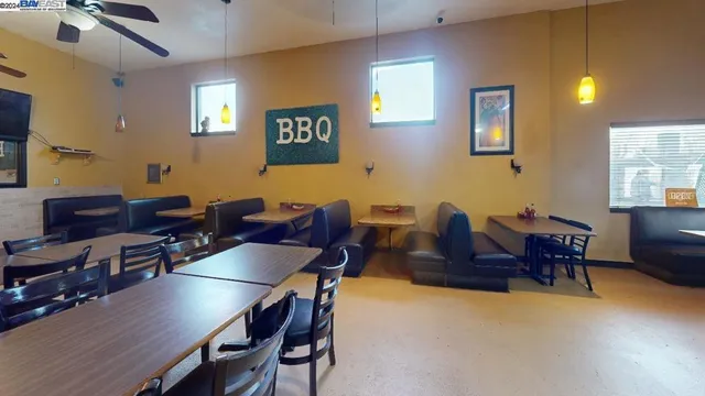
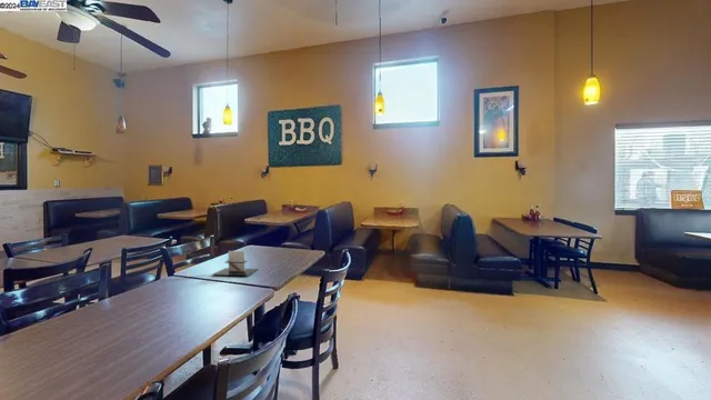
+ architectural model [212,250,259,277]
